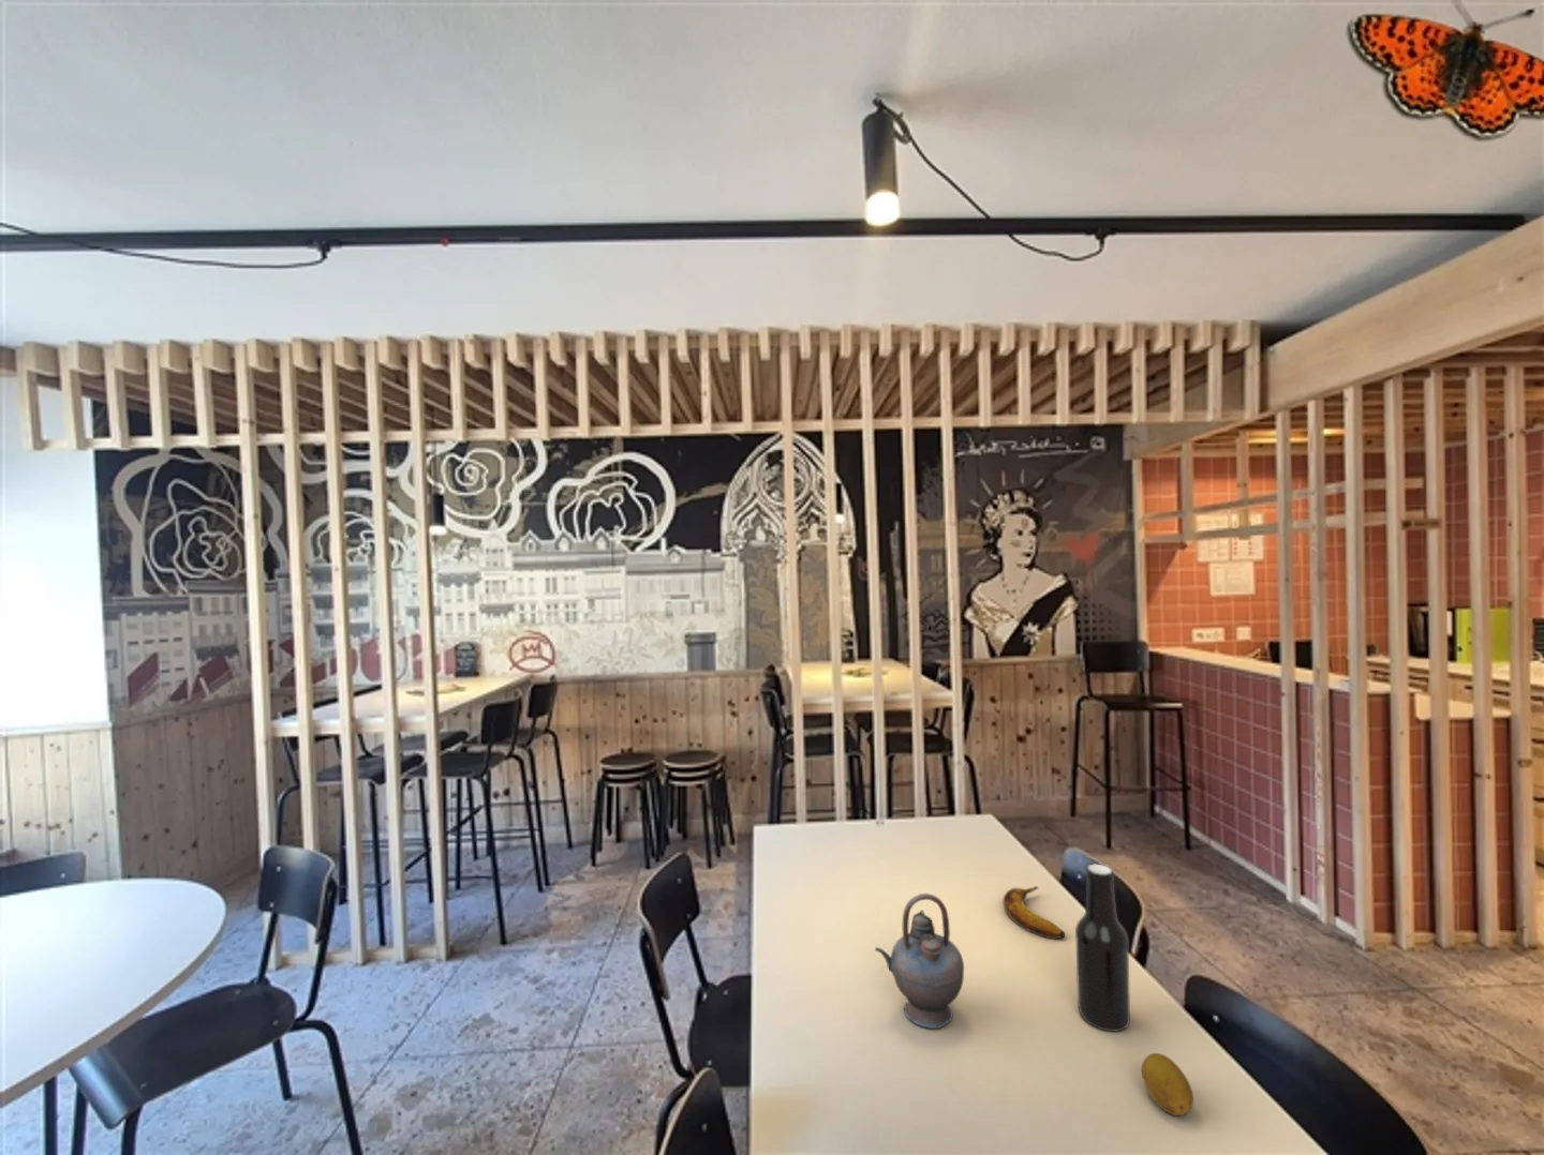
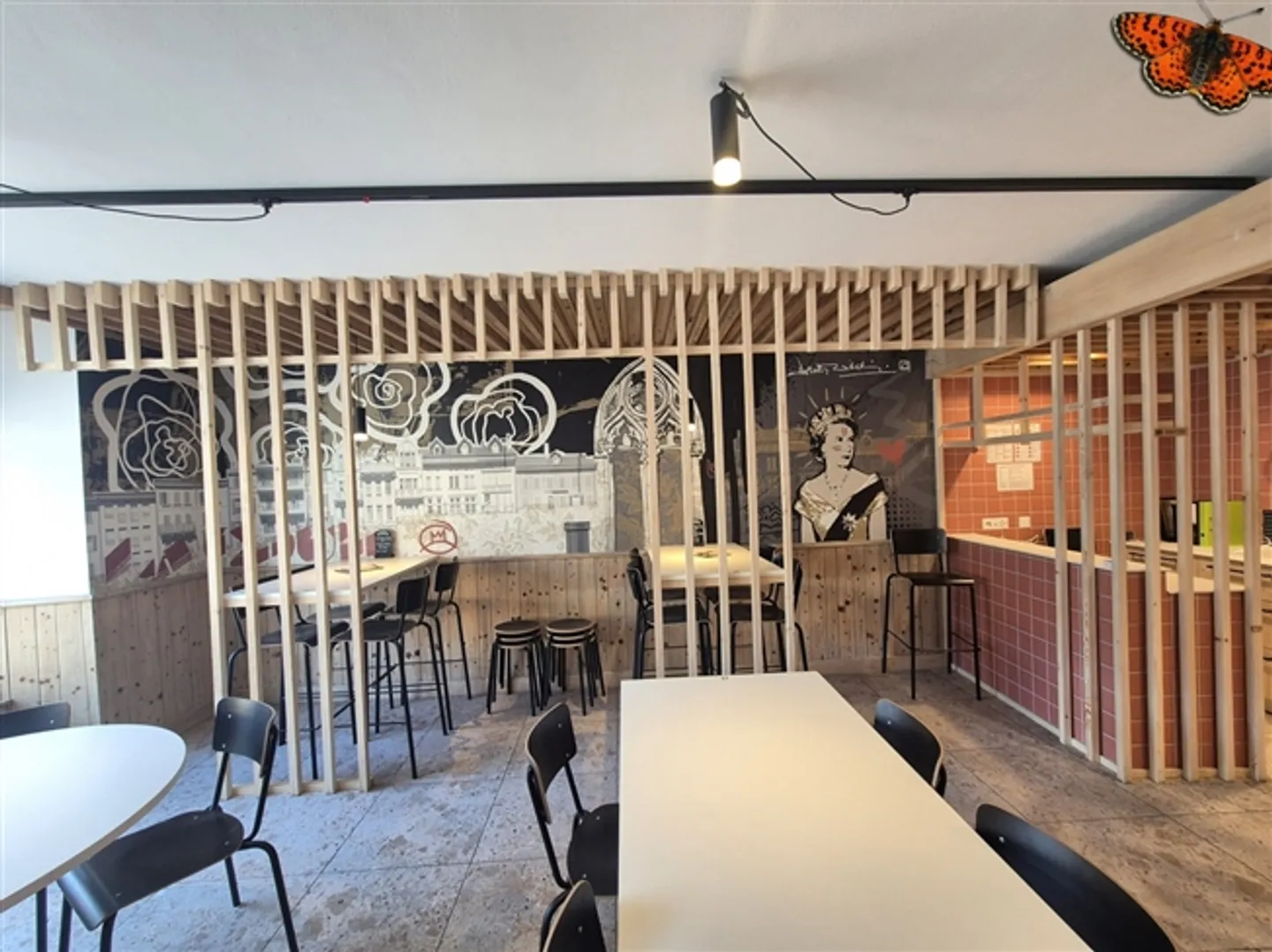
- teapot [874,893,965,1030]
- banana [1003,884,1066,939]
- beer bottle [1074,863,1131,1032]
- fruit [1141,1052,1194,1116]
